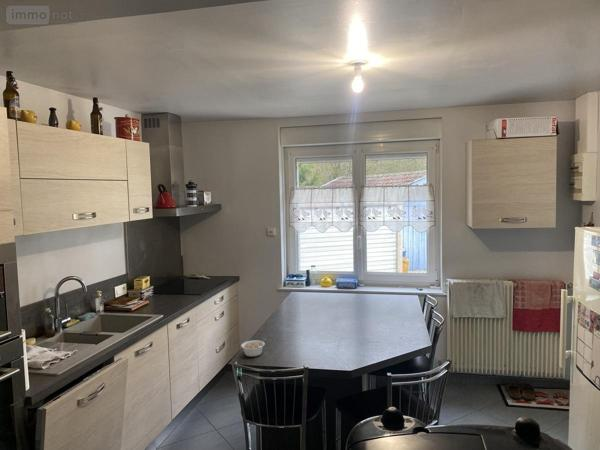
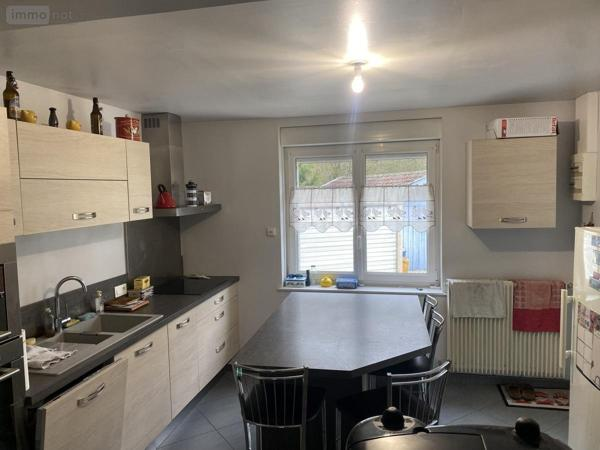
- legume [240,337,267,357]
